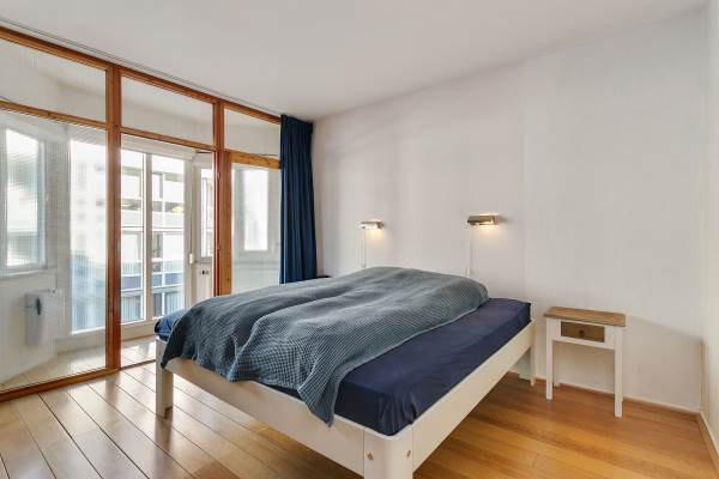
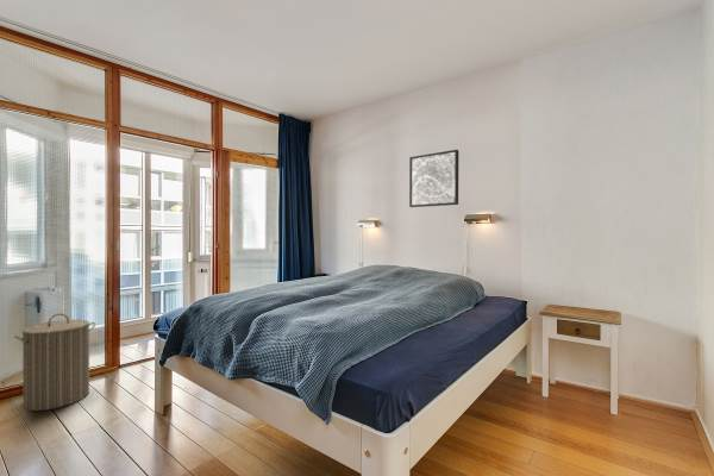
+ wall art [408,149,459,208]
+ laundry hamper [13,313,96,412]
